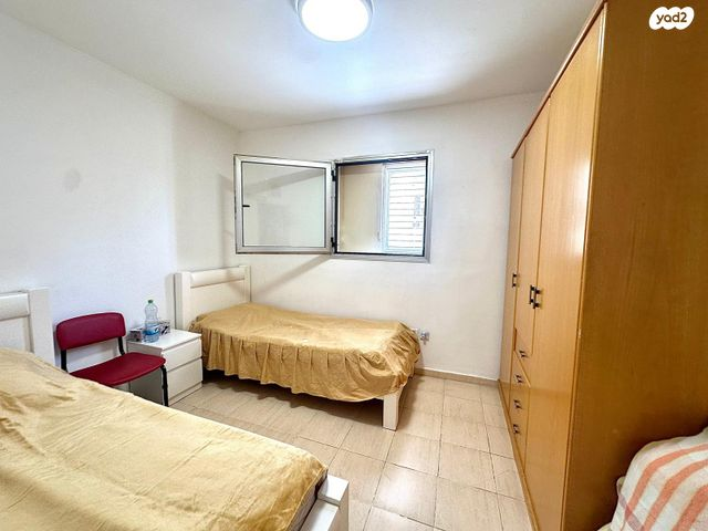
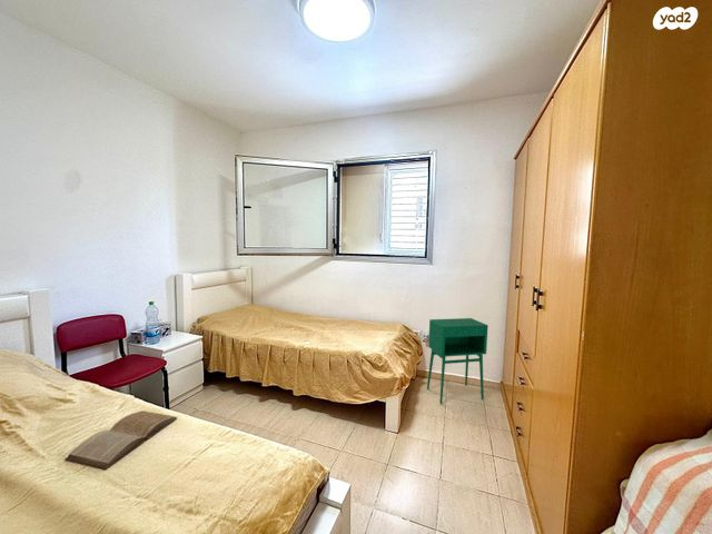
+ book [65,409,178,469]
+ storage cabinet [426,317,490,405]
